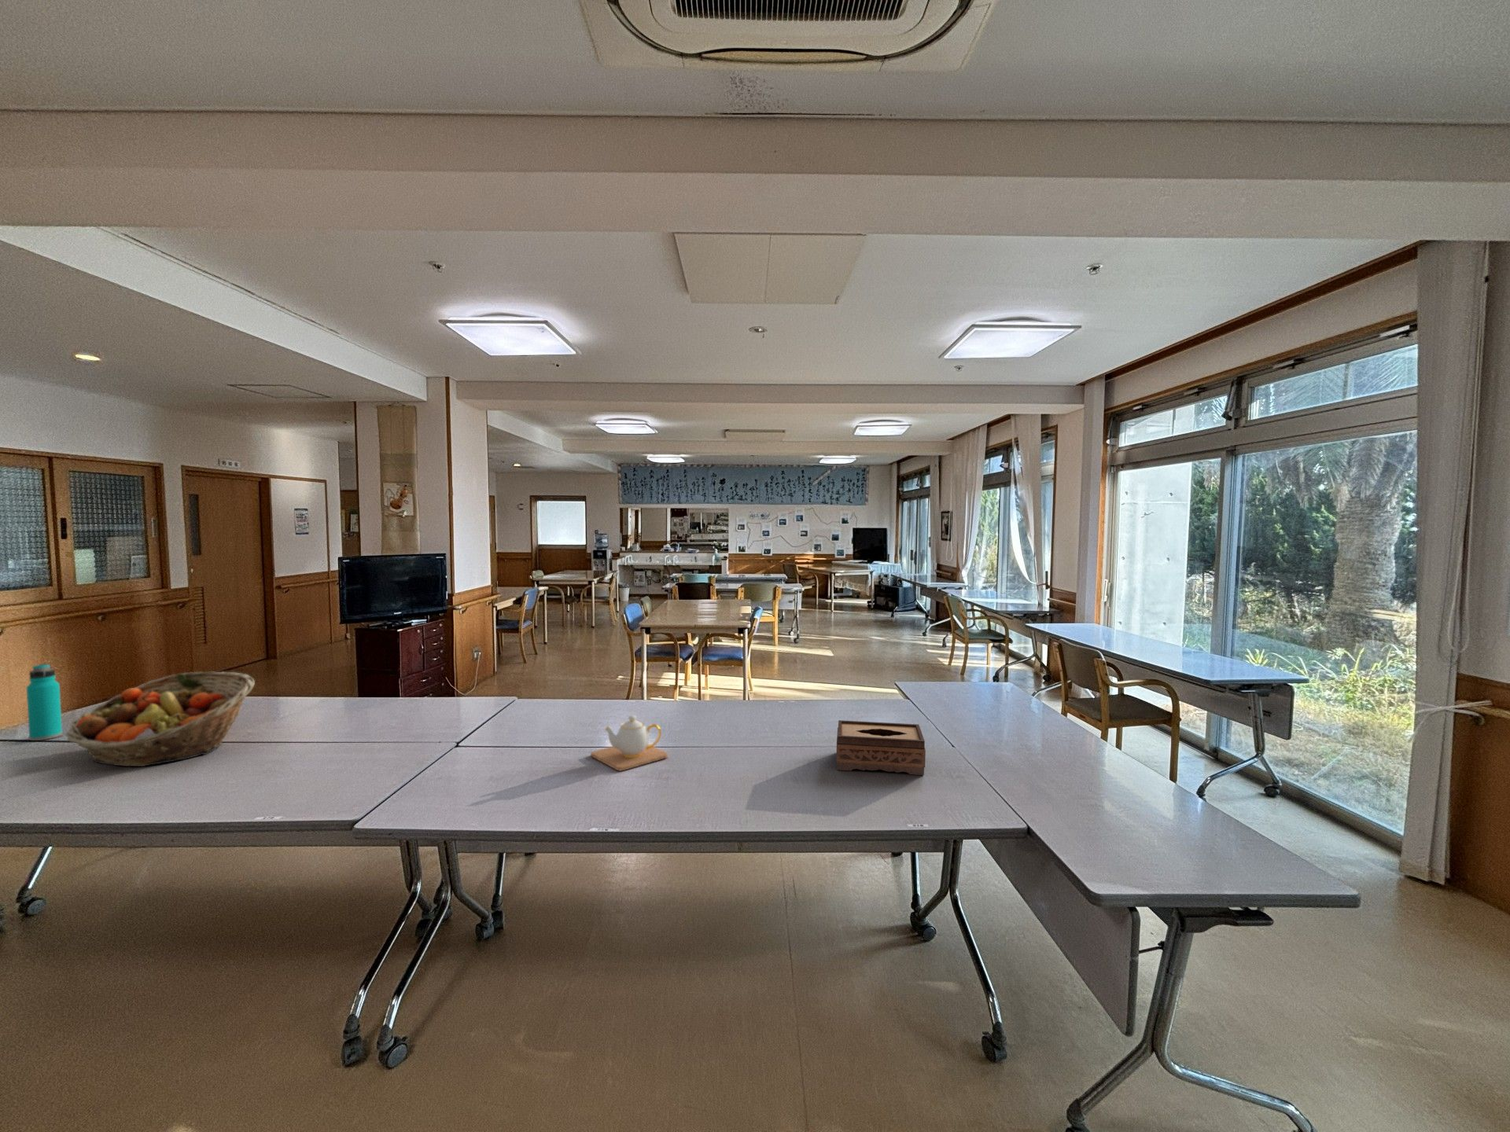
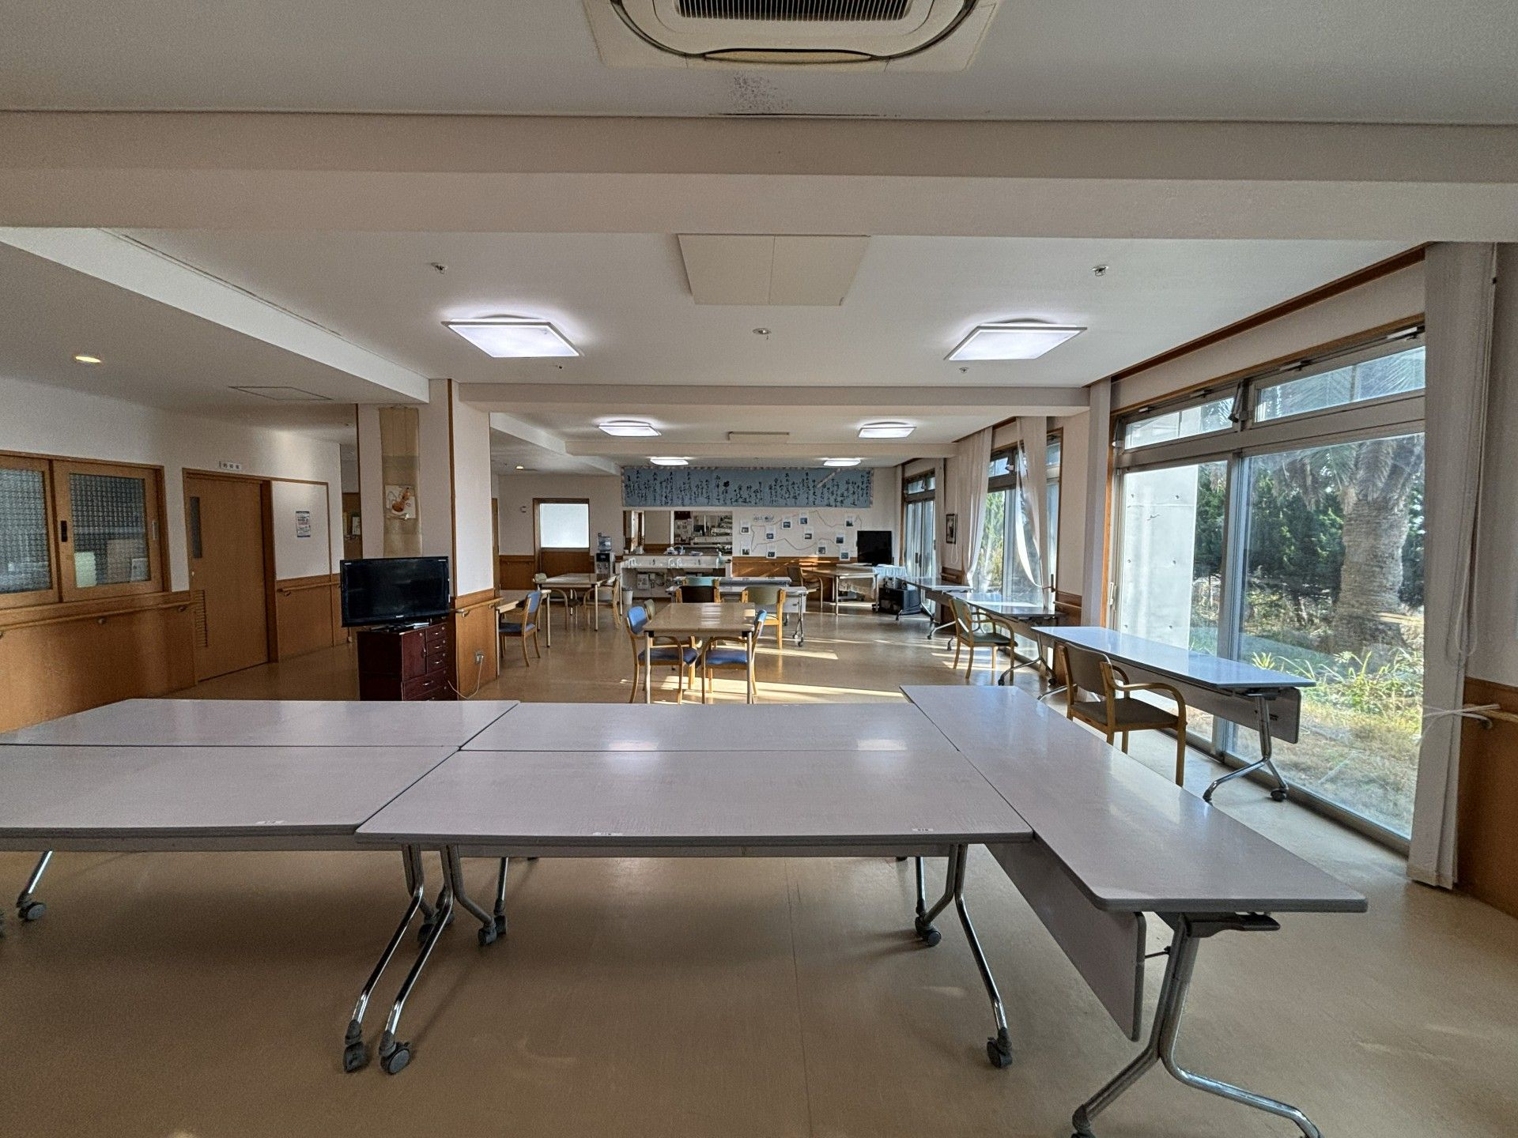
- fruit basket [65,672,256,767]
- teapot [590,715,669,772]
- water bottle [26,662,63,741]
- tissue box [835,719,926,776]
